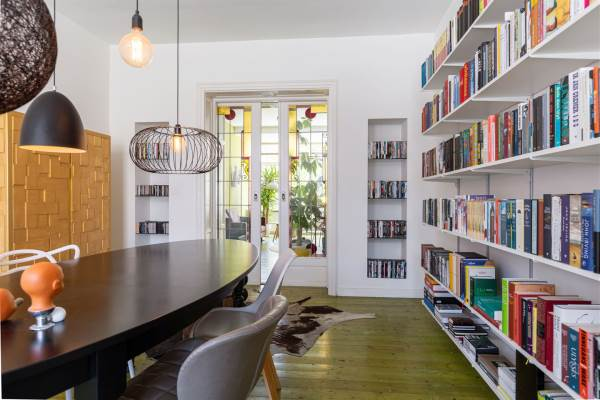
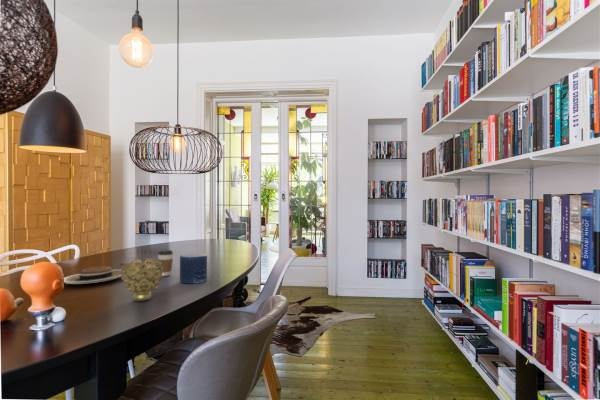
+ candle [179,253,208,284]
+ coffee cup [157,249,175,277]
+ decorative bowl [119,257,164,302]
+ plate [63,265,122,285]
